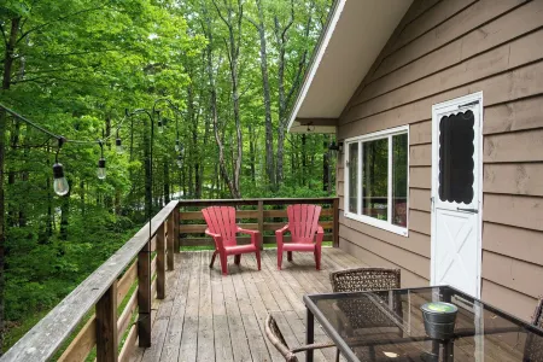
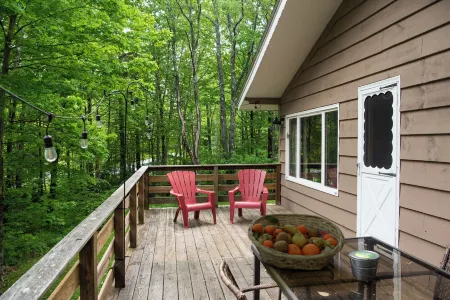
+ fruit basket [247,212,346,271]
